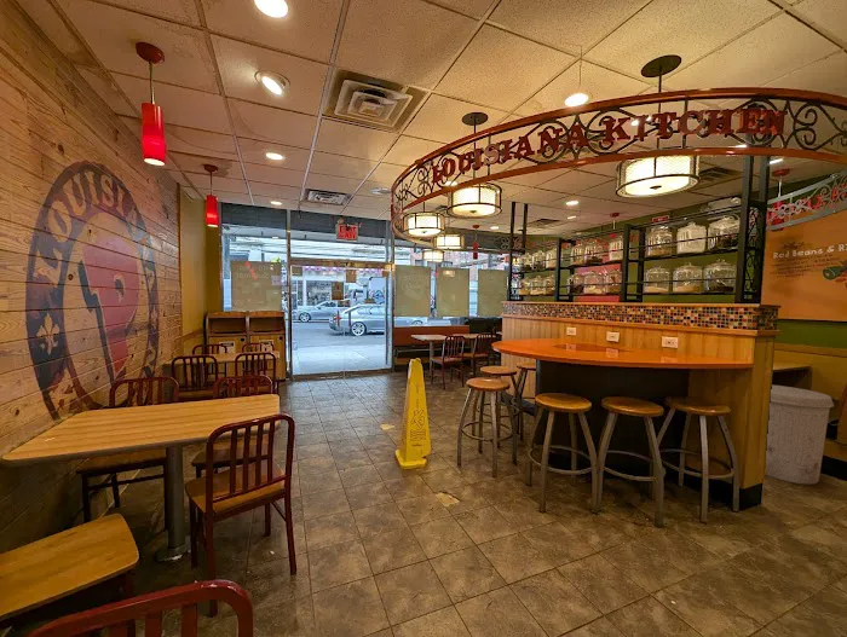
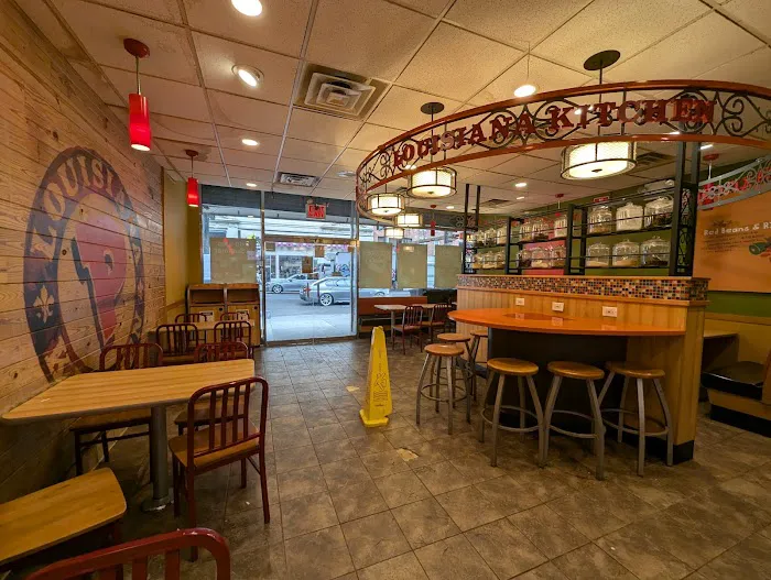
- trash can [765,384,835,486]
